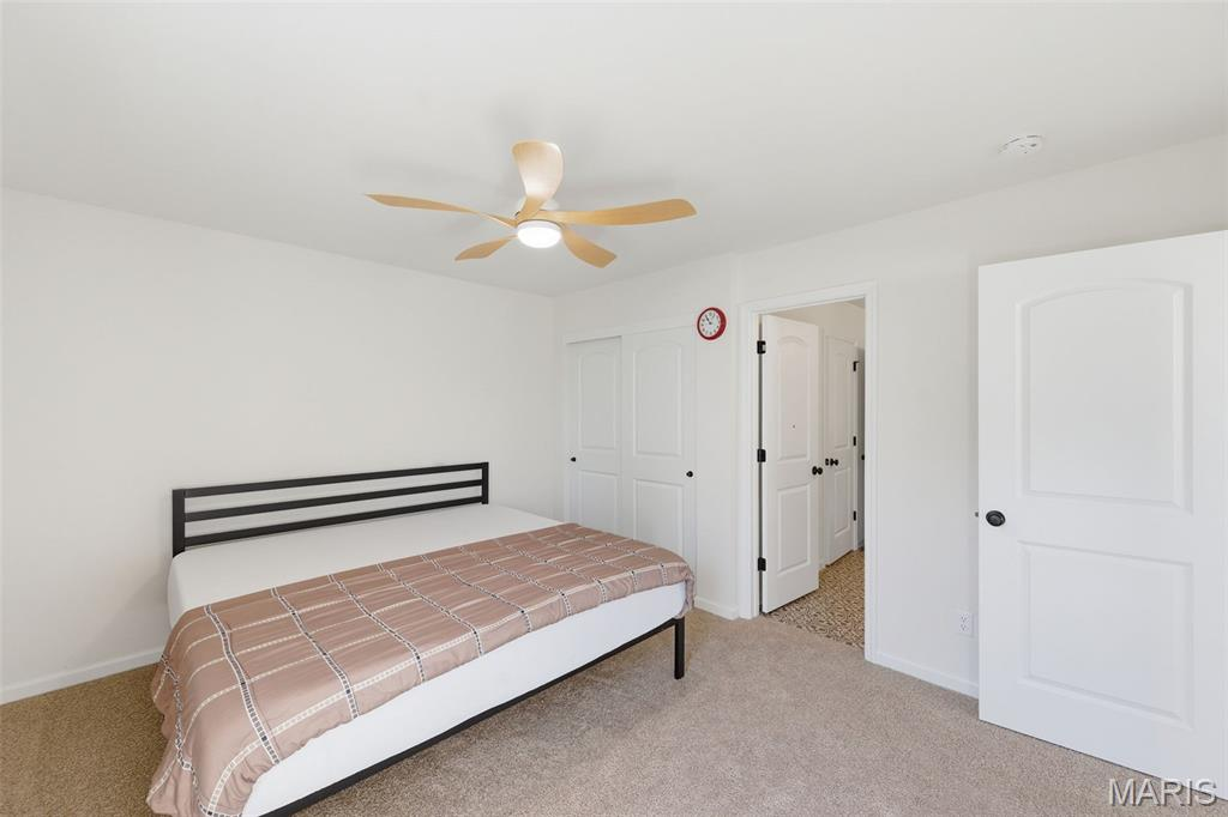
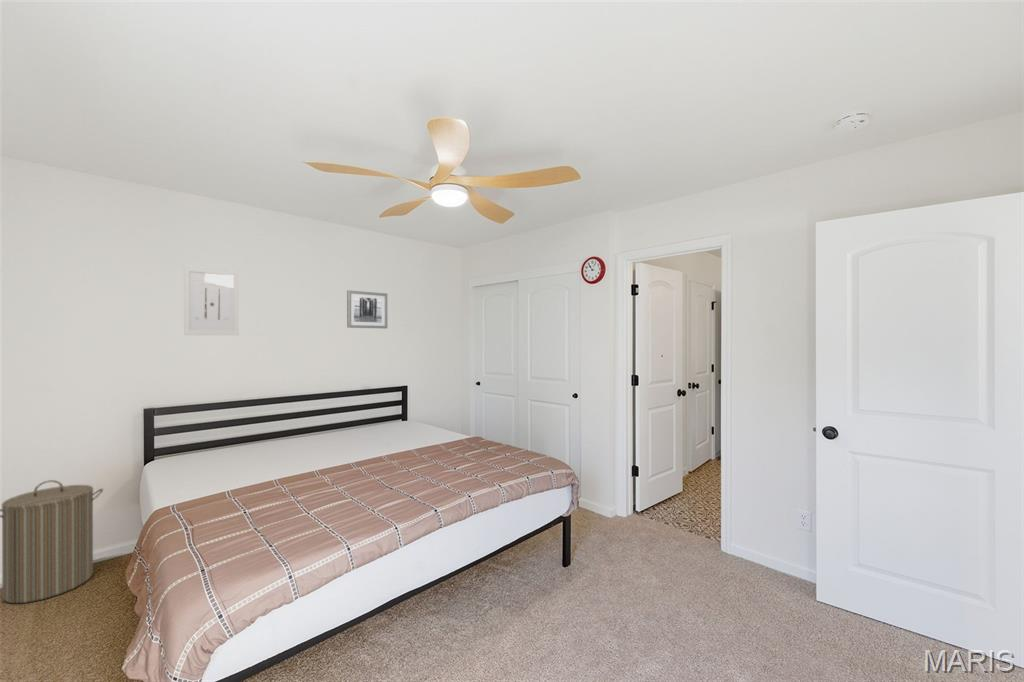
+ wall art [346,289,388,329]
+ laundry hamper [0,479,104,604]
+ wall art [183,265,240,336]
